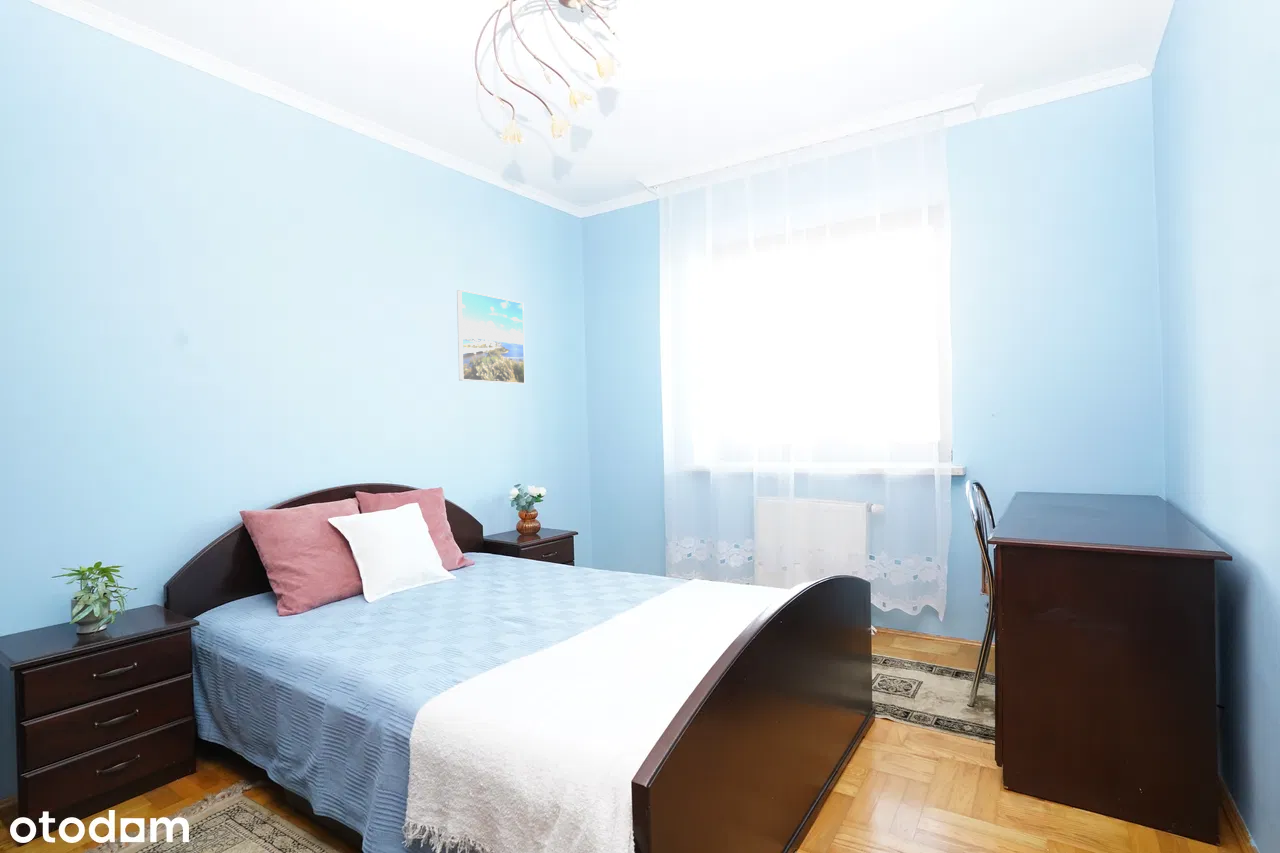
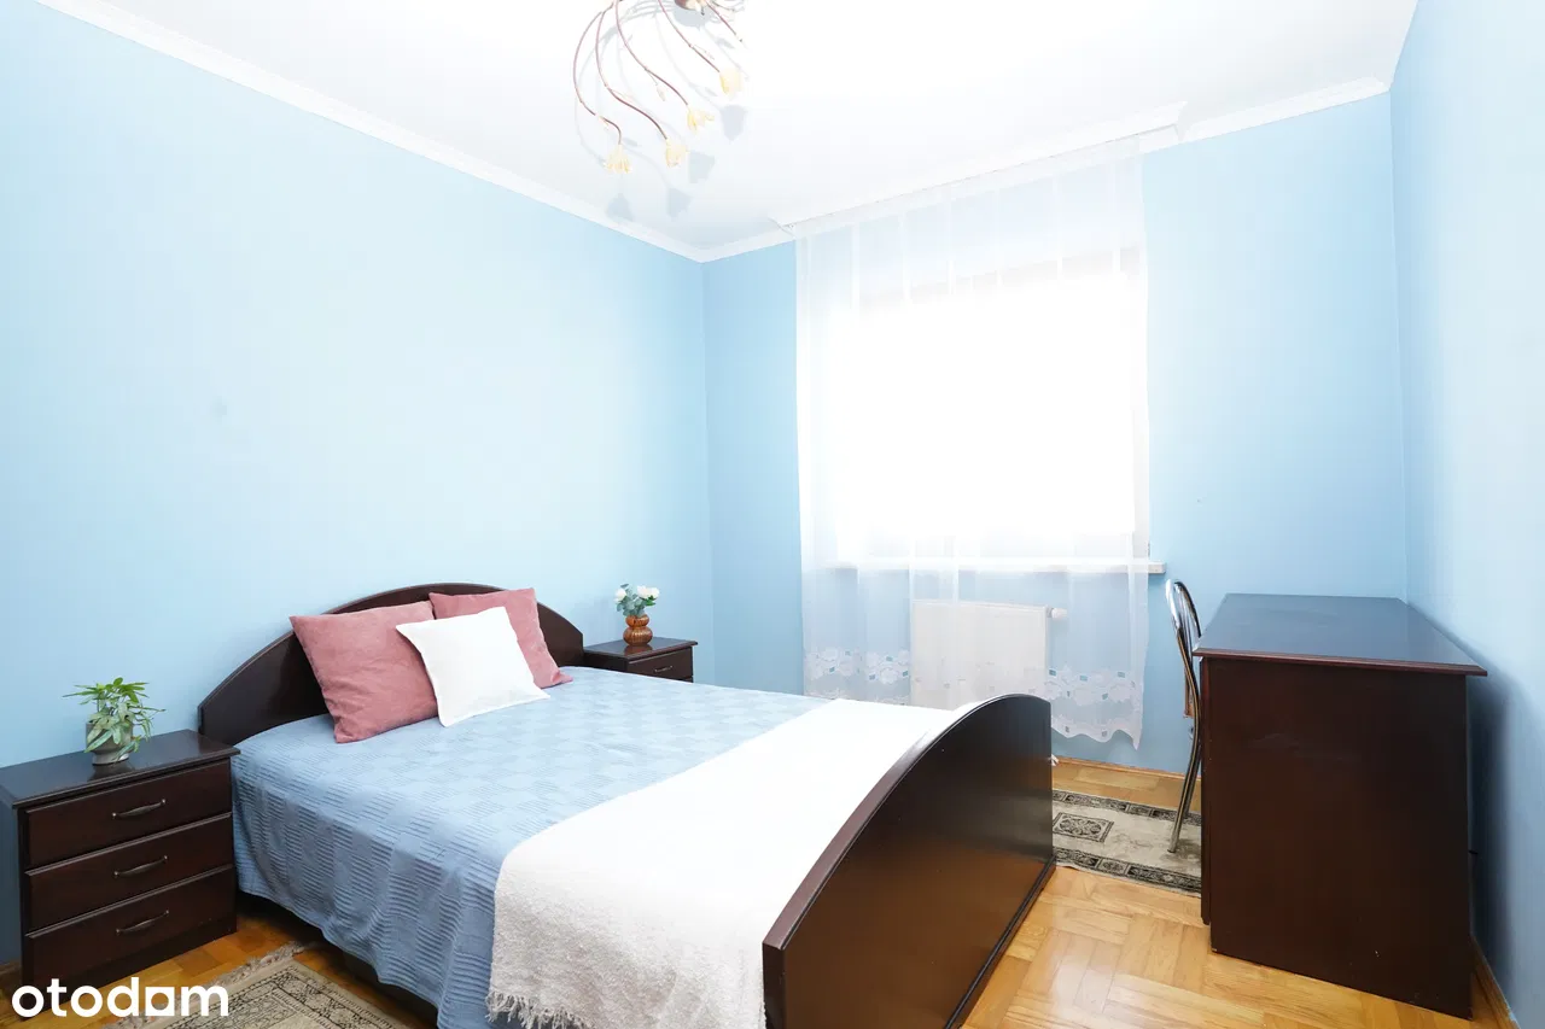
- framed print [456,289,526,385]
